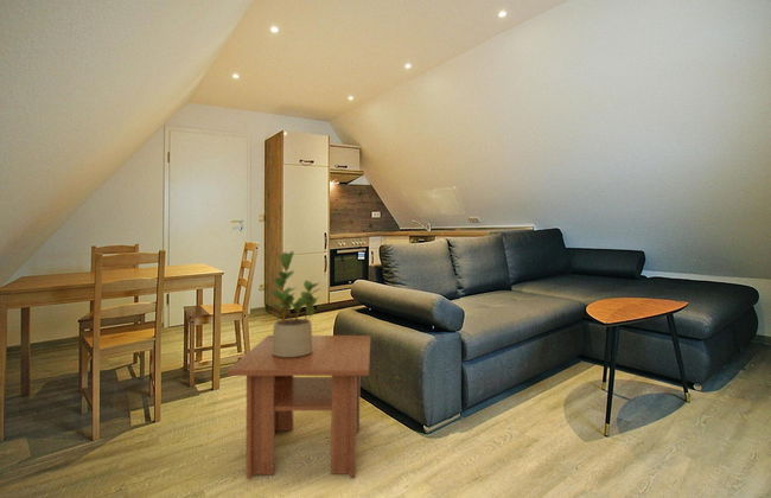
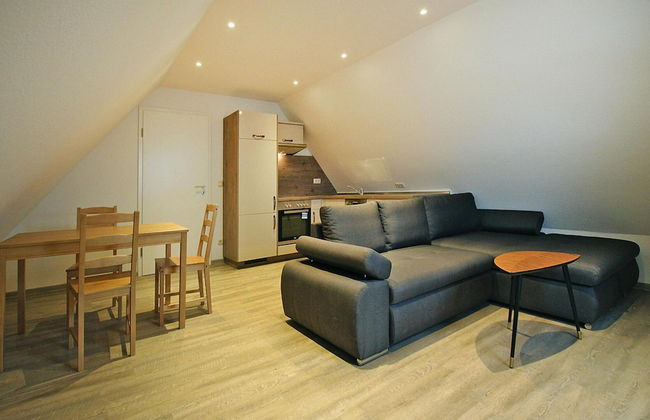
- coffee table [227,334,372,480]
- potted plant [270,250,329,357]
